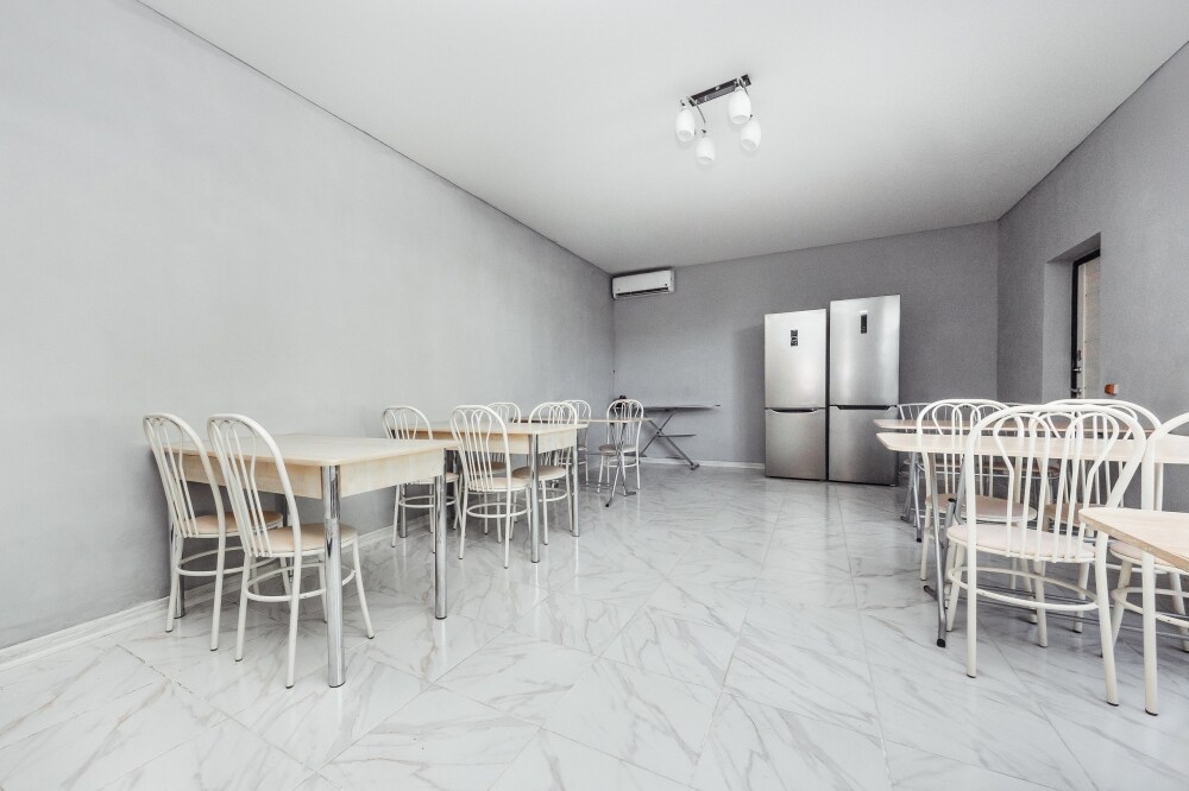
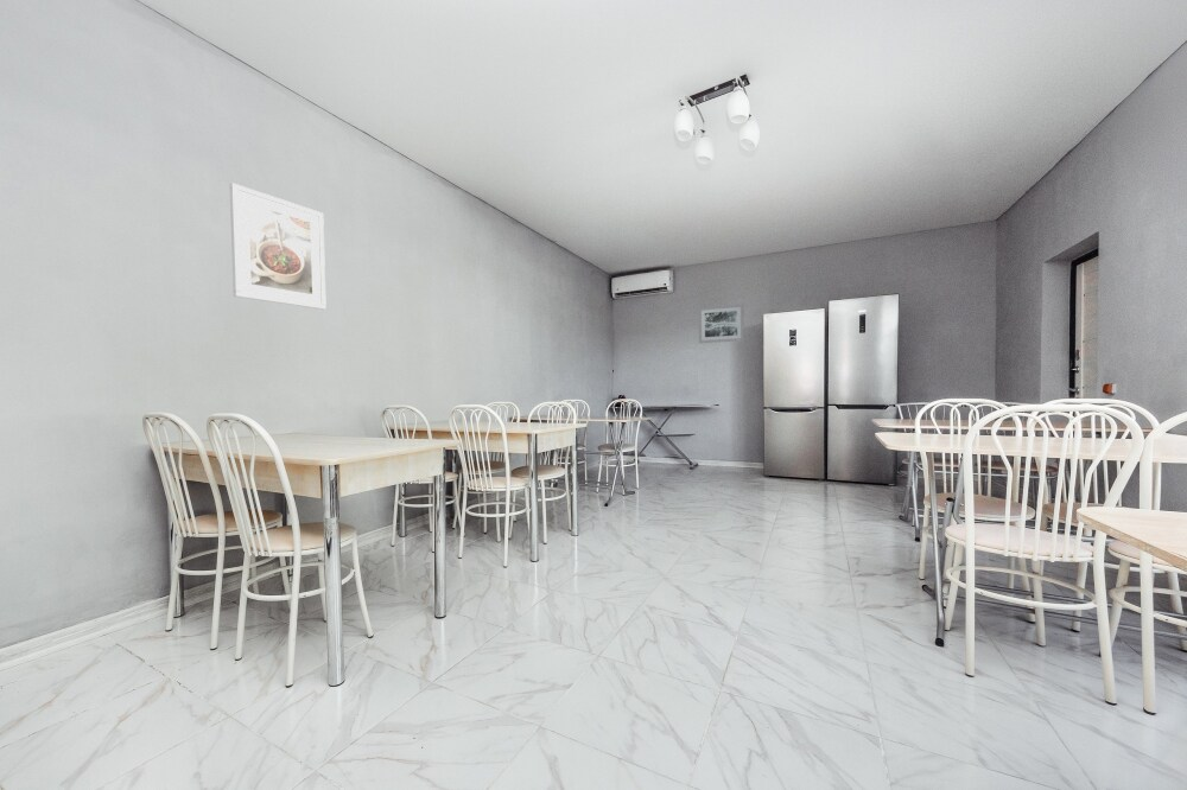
+ wall art [698,302,745,344]
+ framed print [229,181,326,311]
